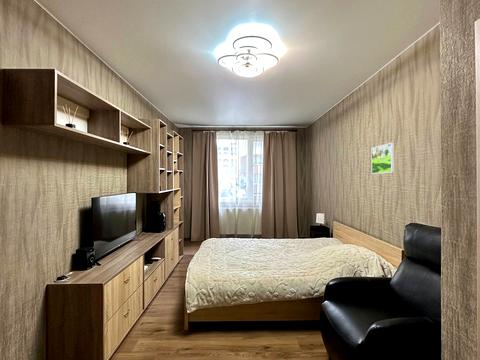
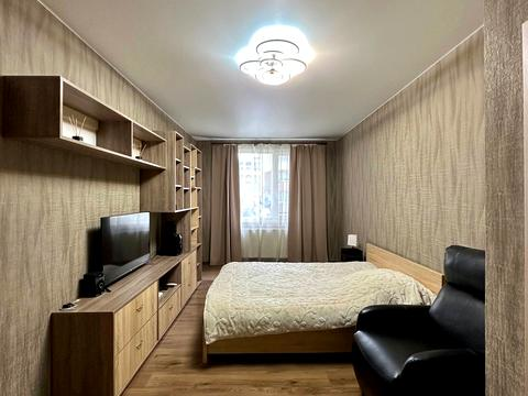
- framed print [370,142,396,175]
